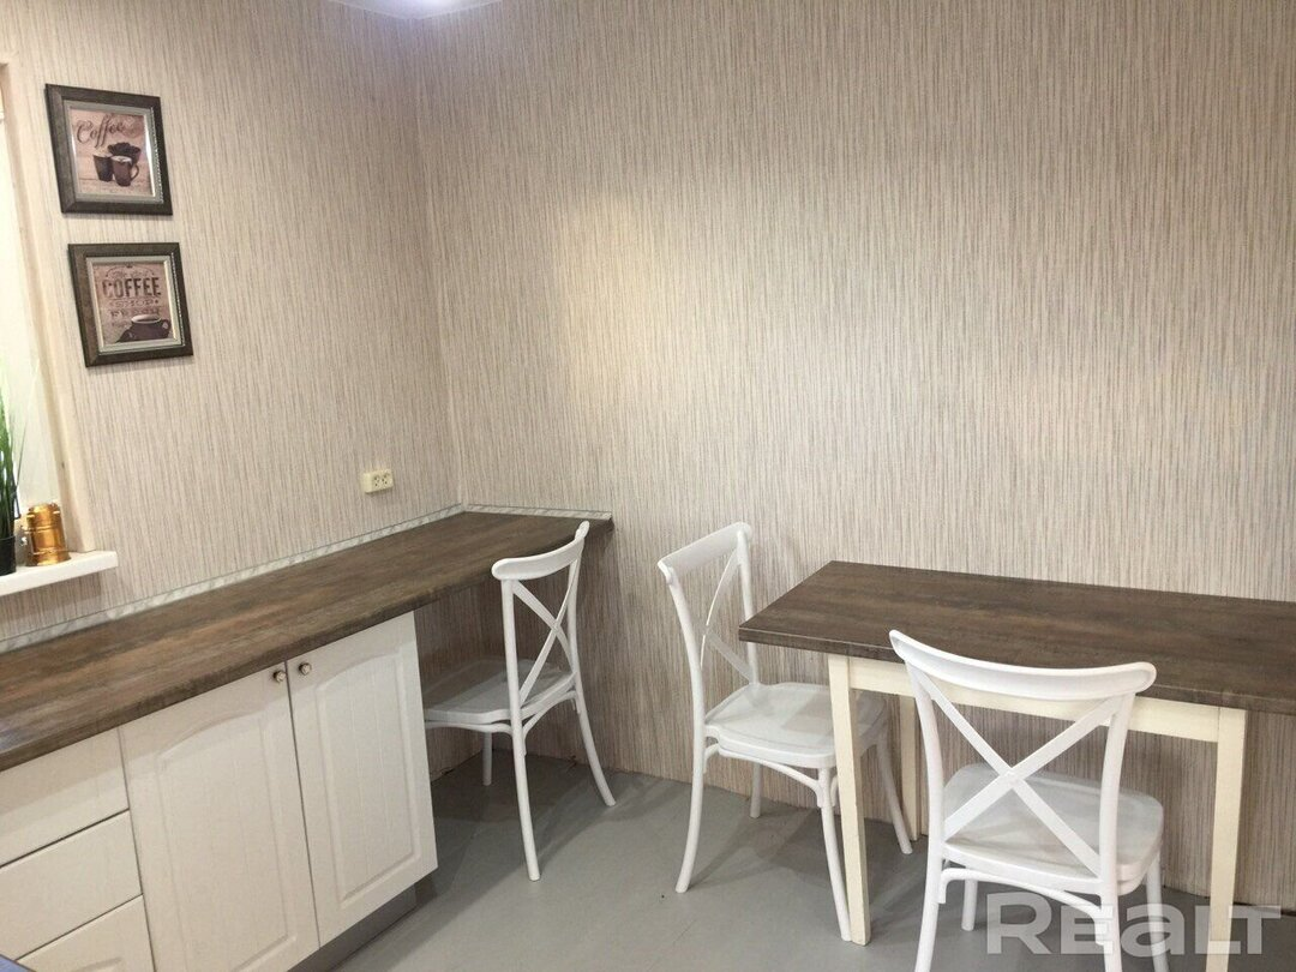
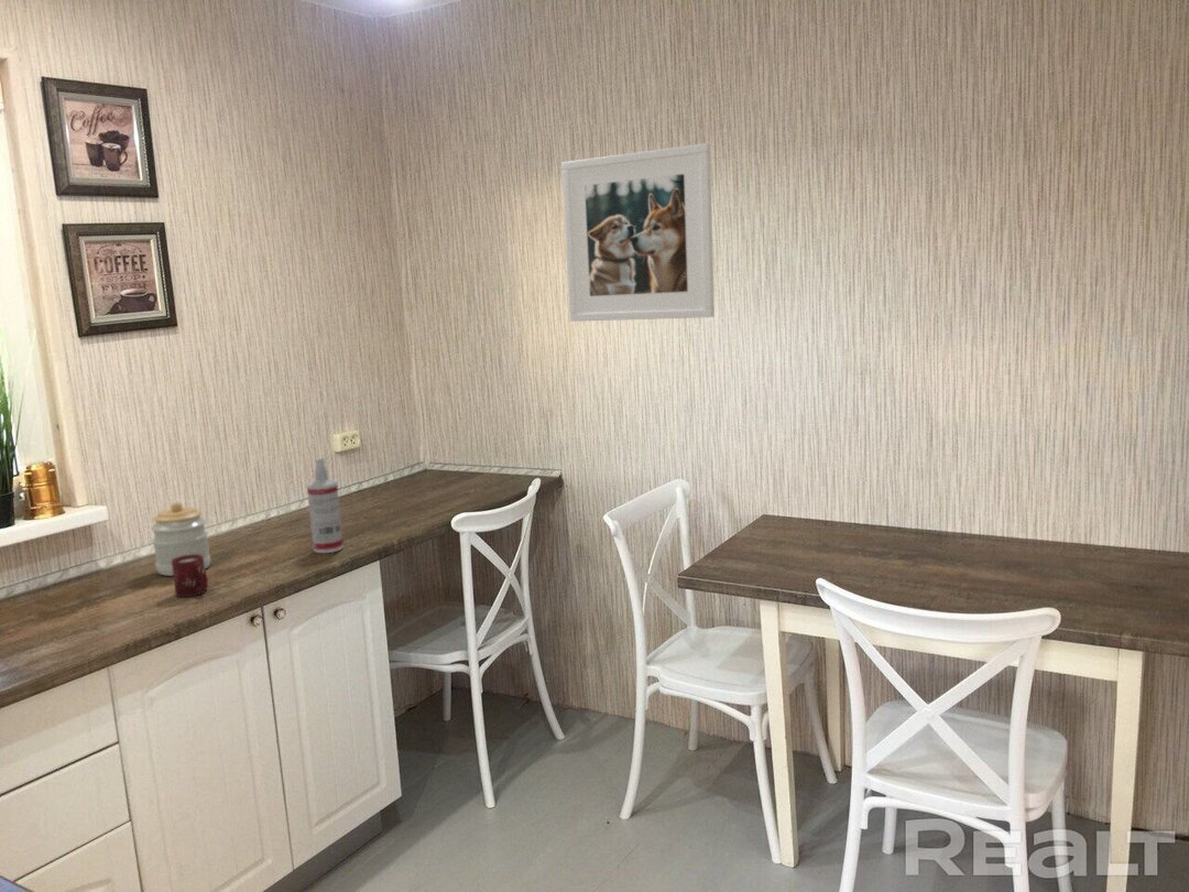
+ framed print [560,142,716,323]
+ jar [150,501,211,577]
+ spray bottle [306,457,345,554]
+ cup [172,554,209,598]
